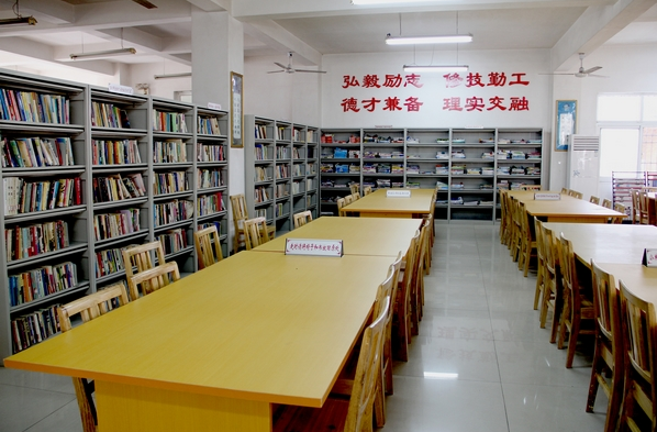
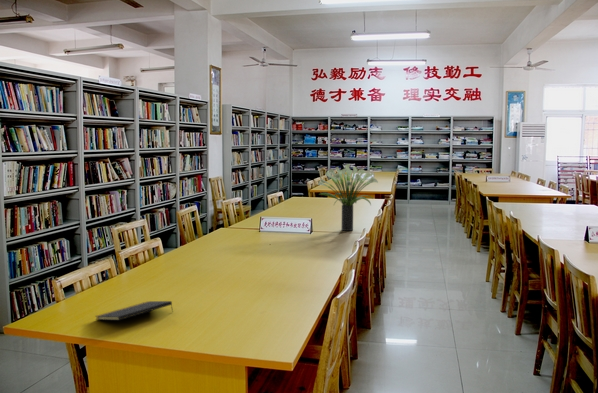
+ notepad [94,300,174,321]
+ potted plant [317,163,379,232]
